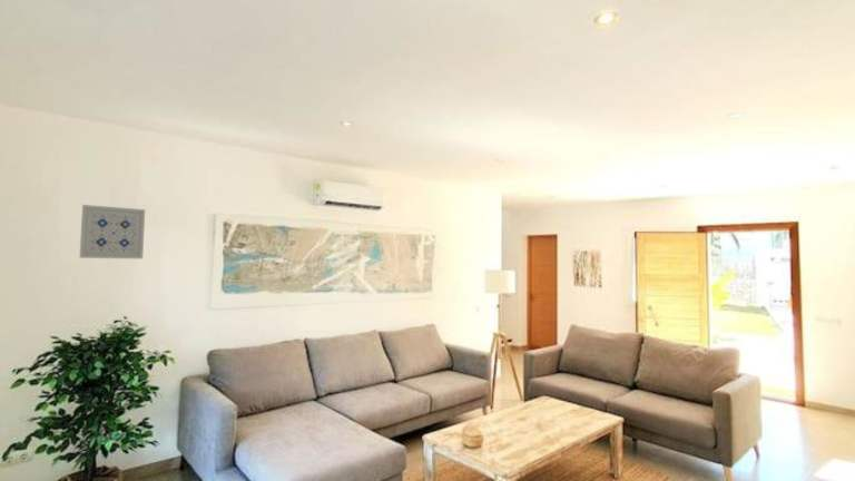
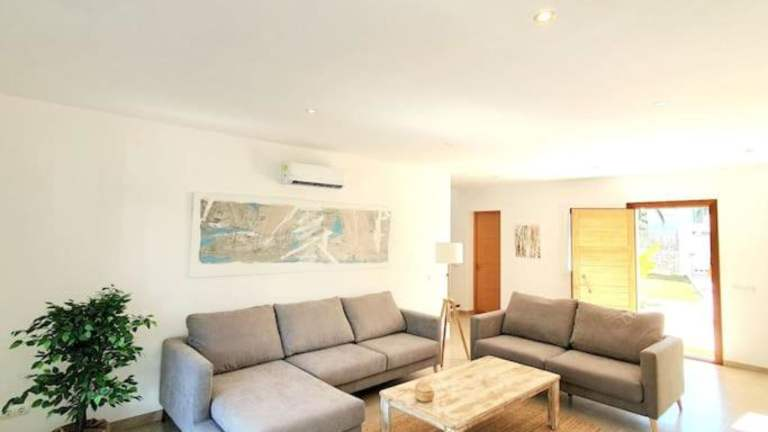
- wall art [78,204,146,259]
